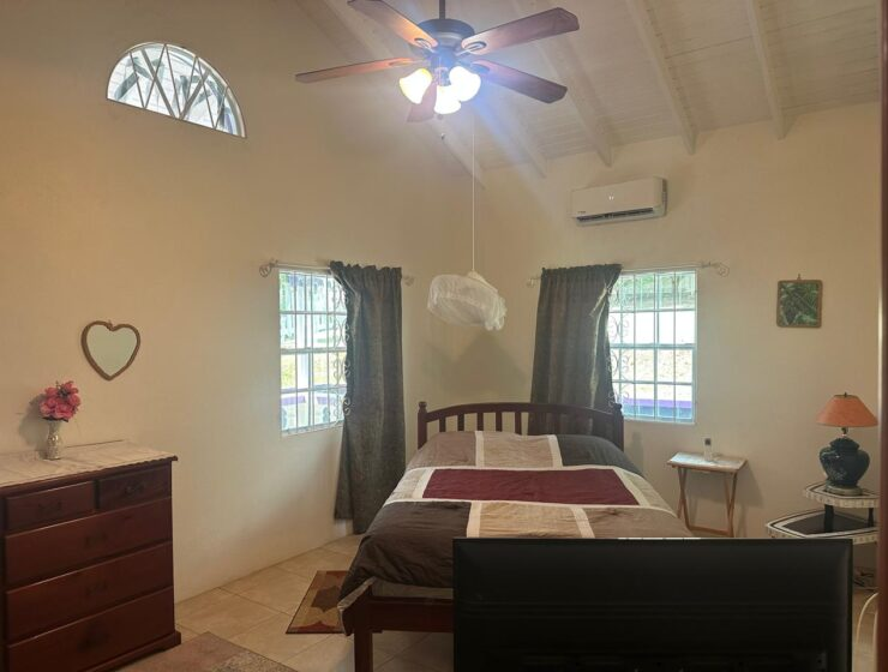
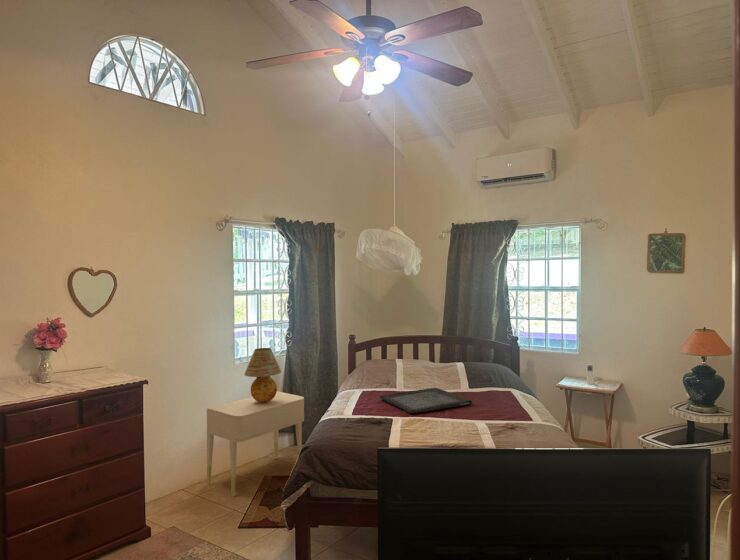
+ serving tray [379,387,473,414]
+ nightstand [206,390,305,498]
+ table lamp [244,347,282,403]
